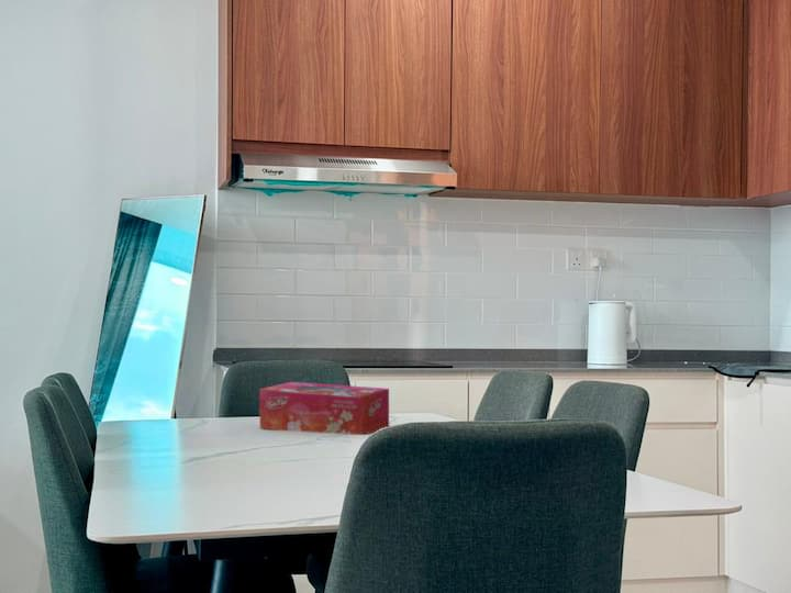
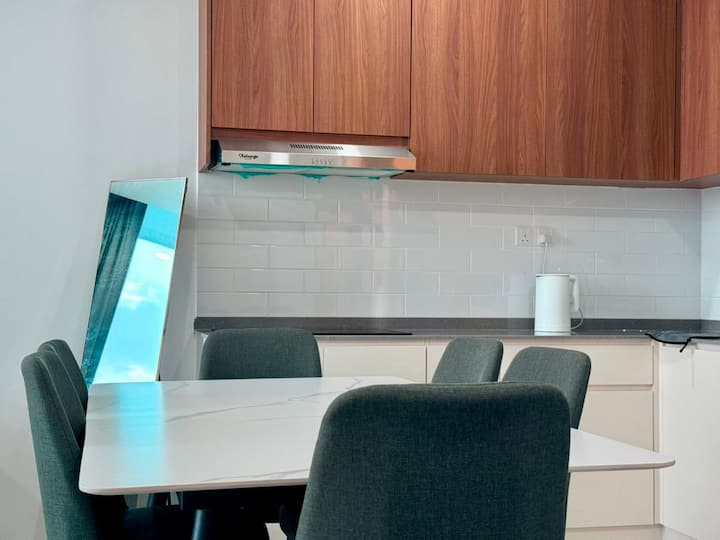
- tissue box [258,381,390,436]
